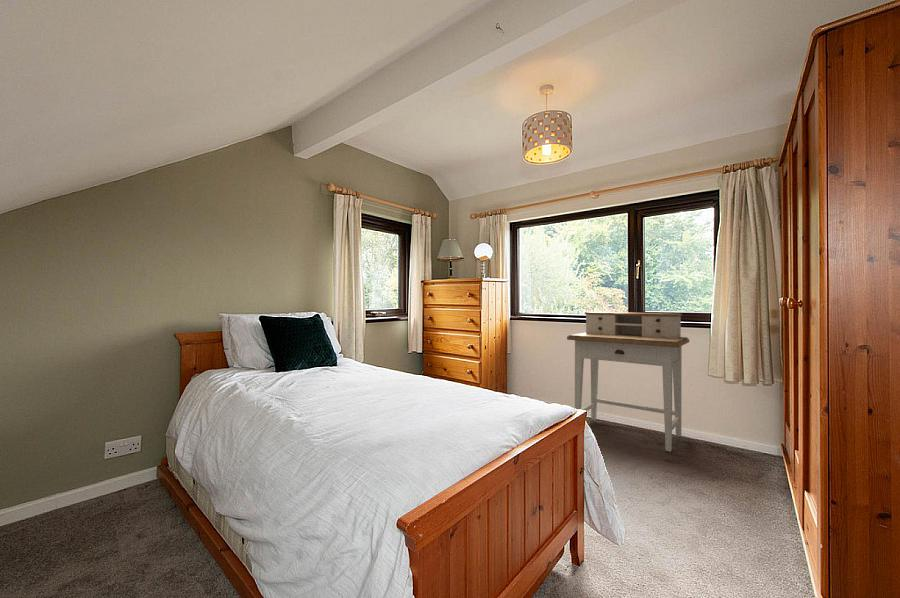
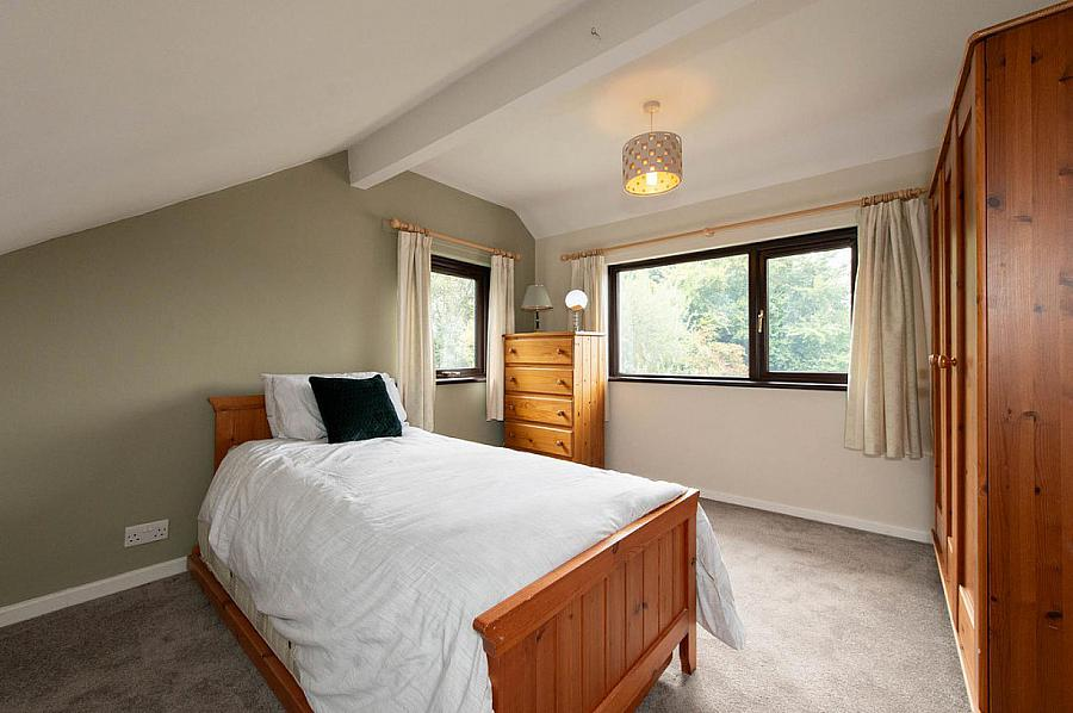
- desk [566,311,690,453]
